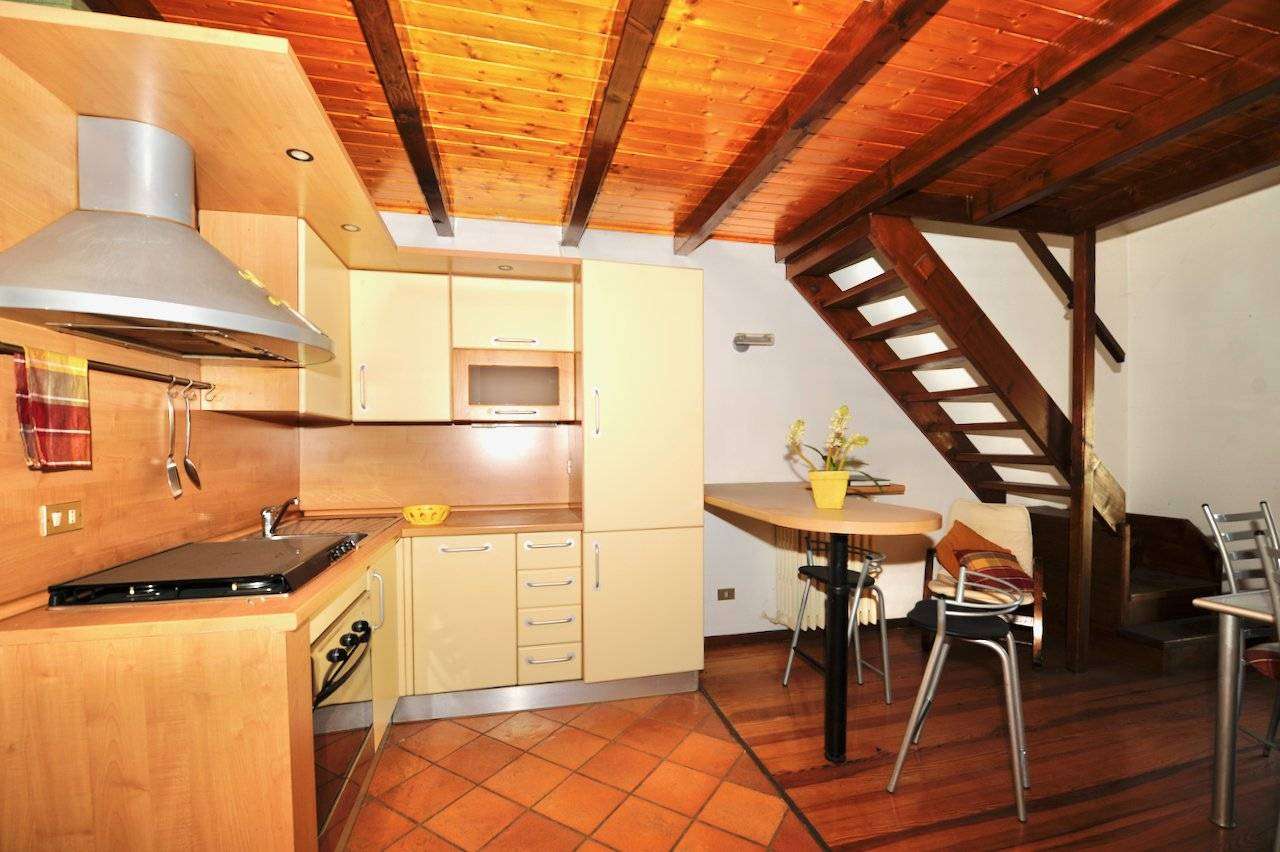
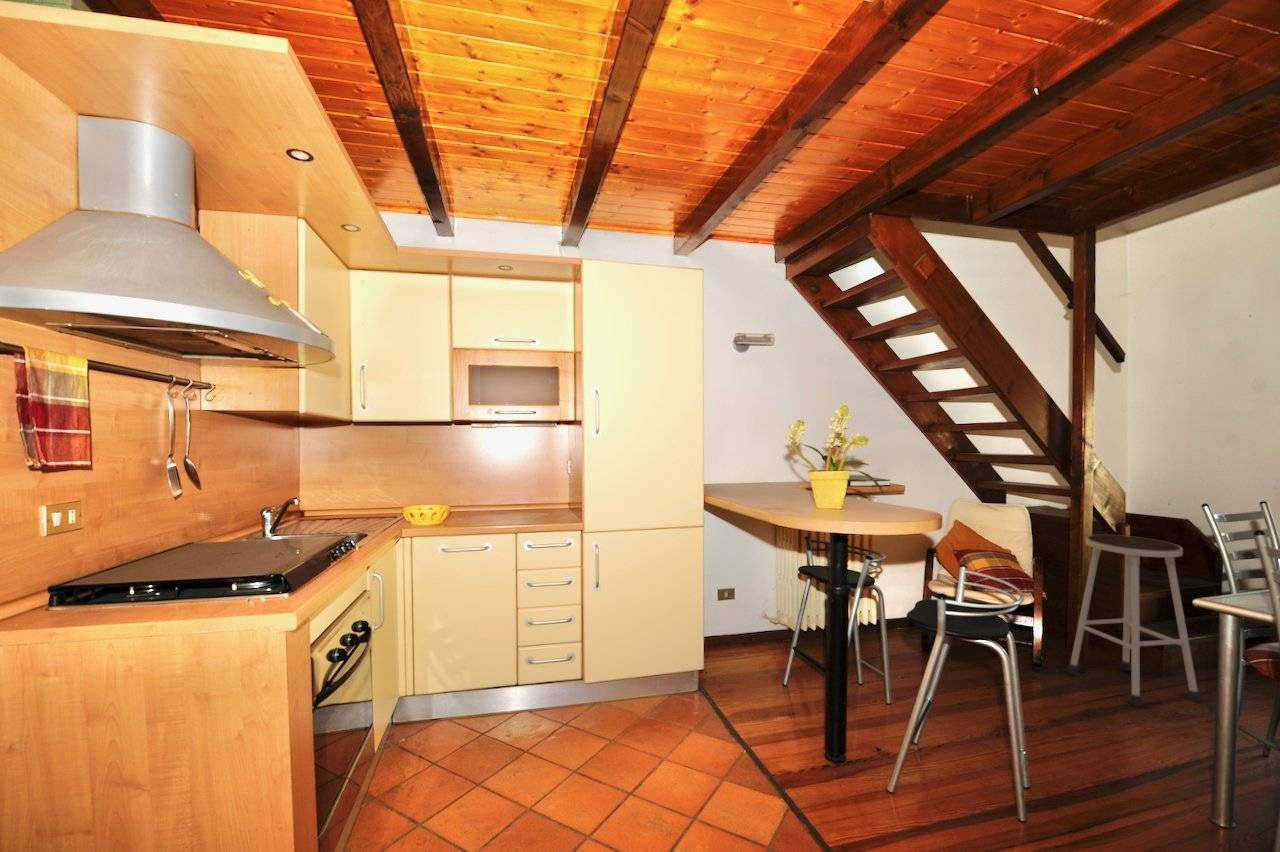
+ stool [1065,534,1204,708]
